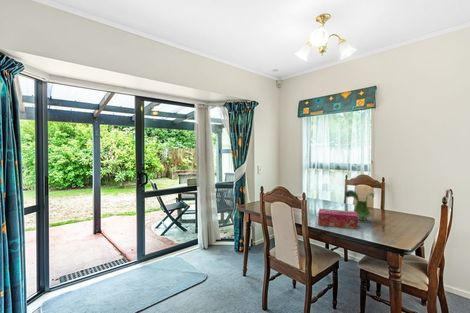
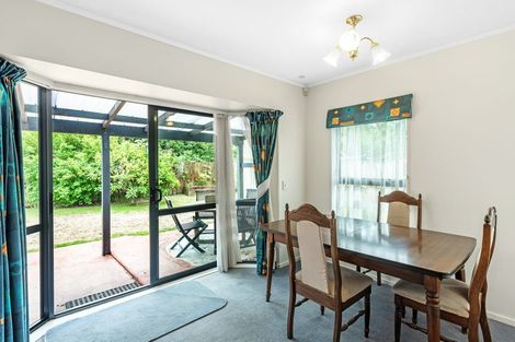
- toy figurine [344,189,375,221]
- tissue box [317,208,359,230]
